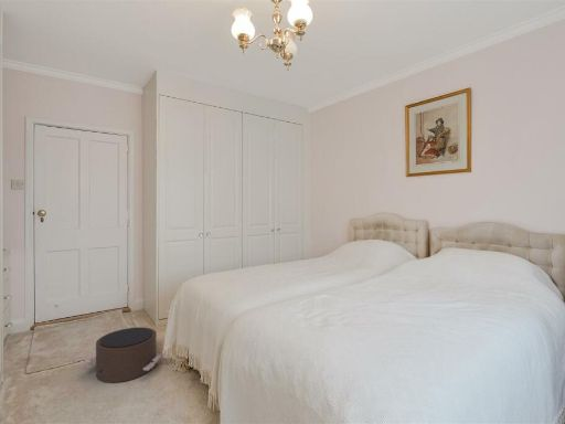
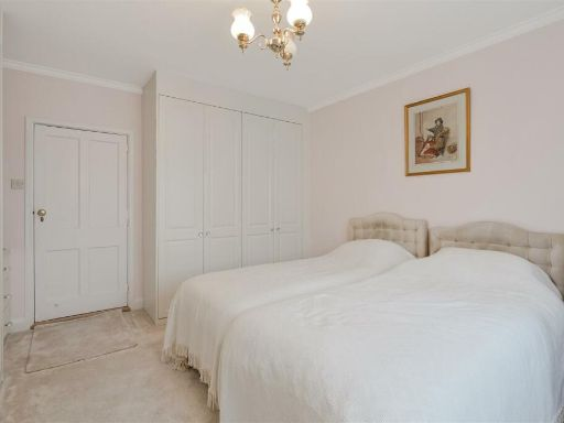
- pouf [81,327,164,383]
